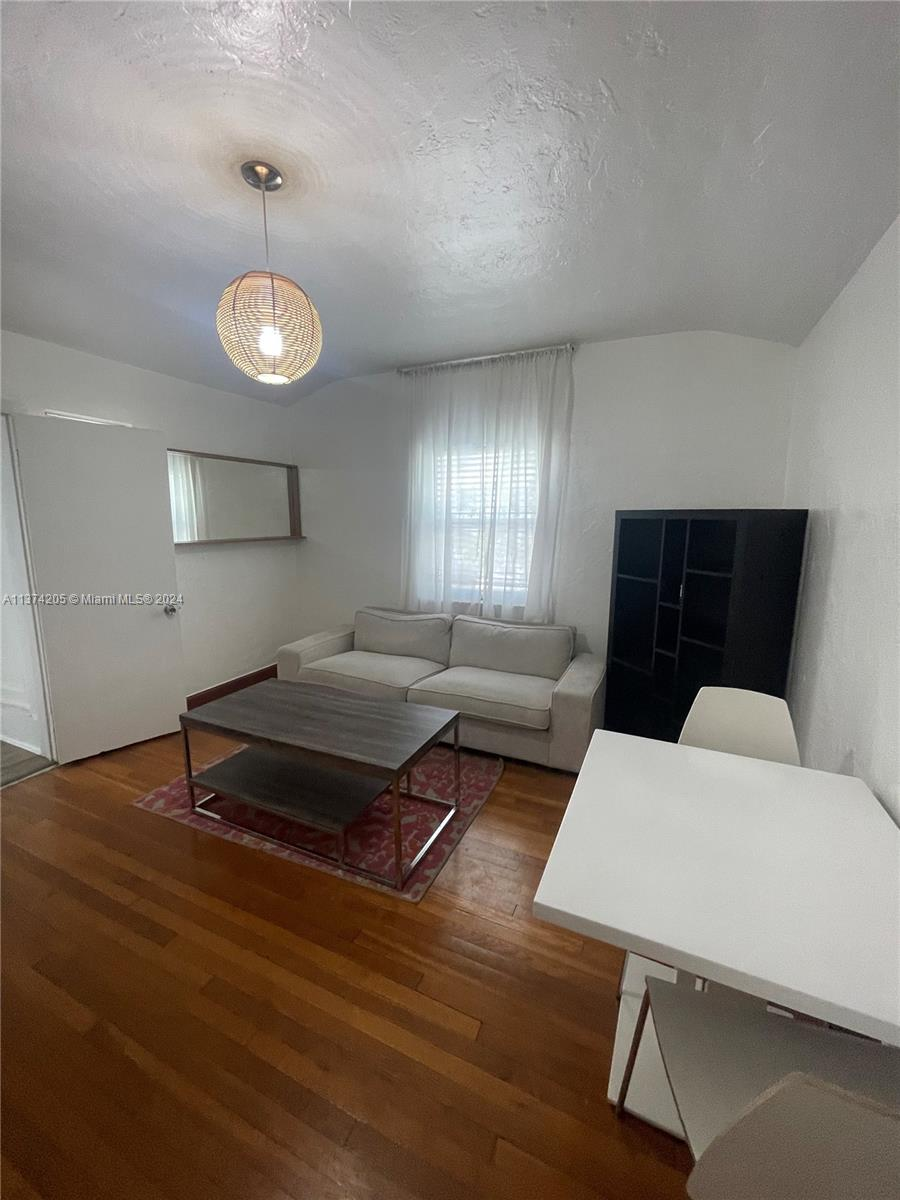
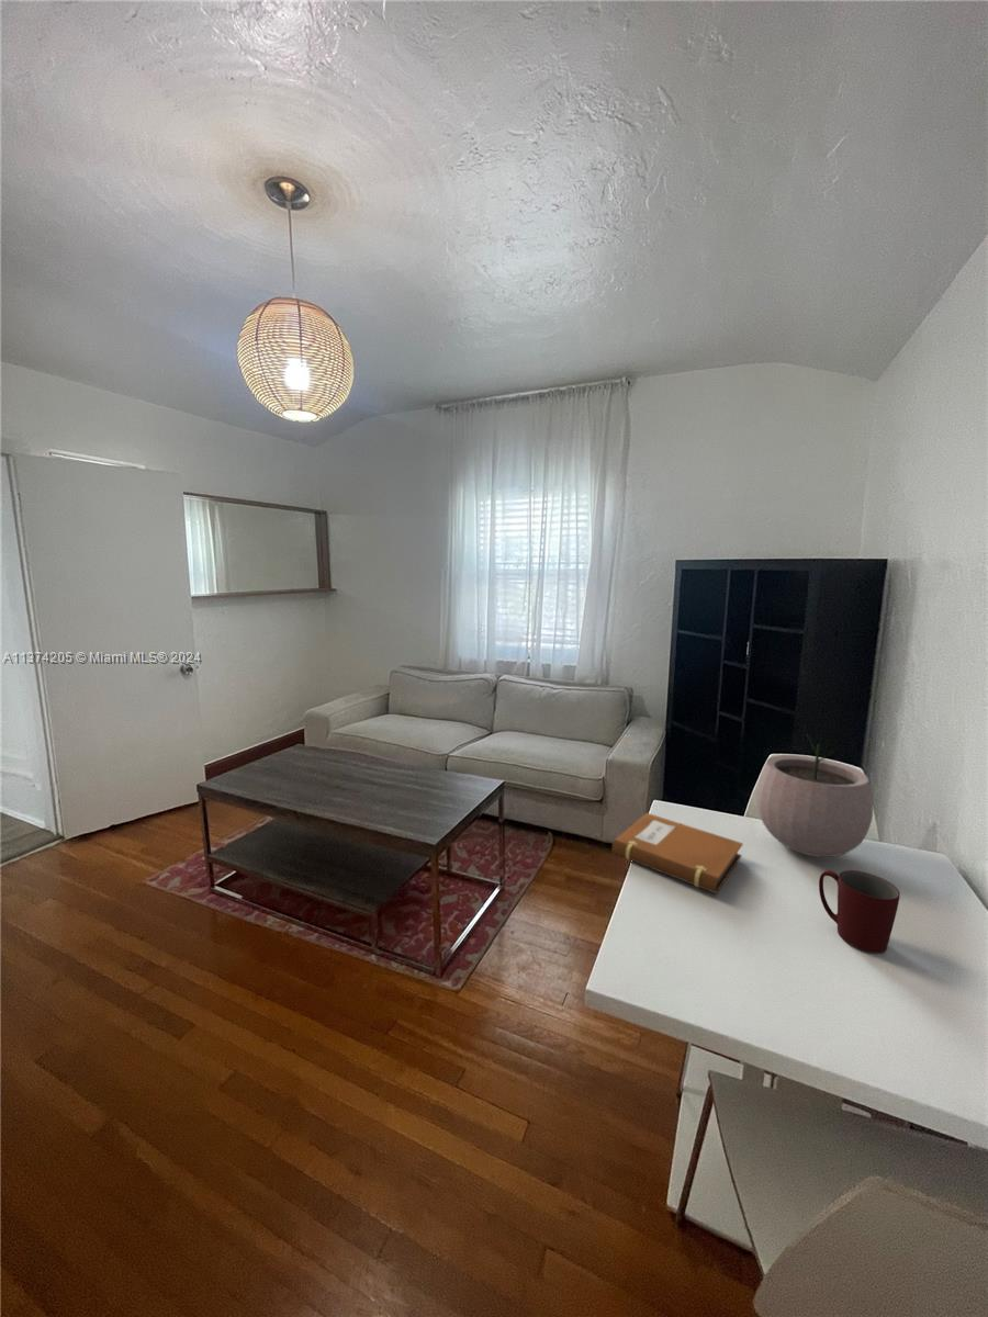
+ notebook [610,812,744,894]
+ mug [818,869,901,954]
+ plant pot [755,732,874,858]
